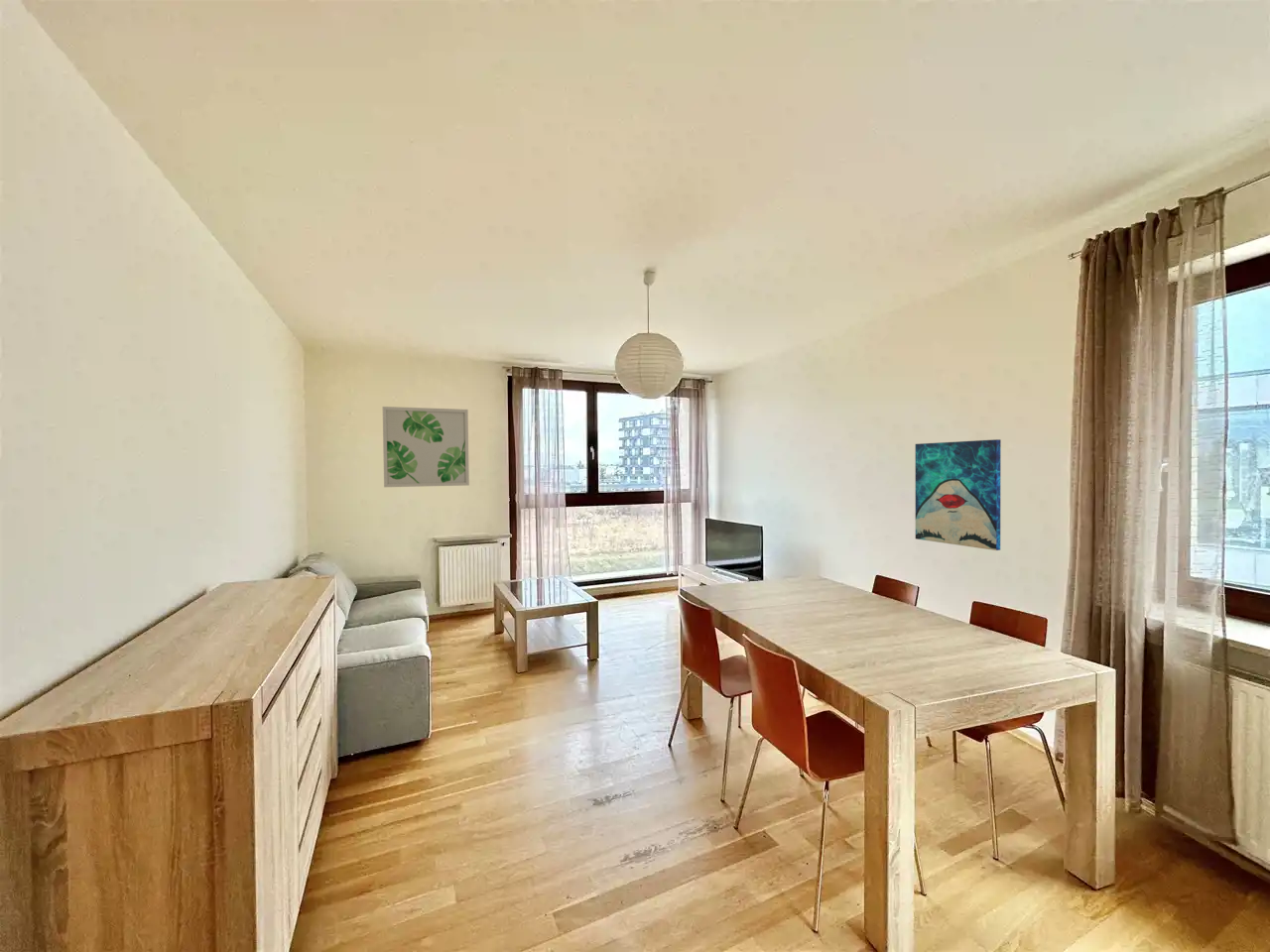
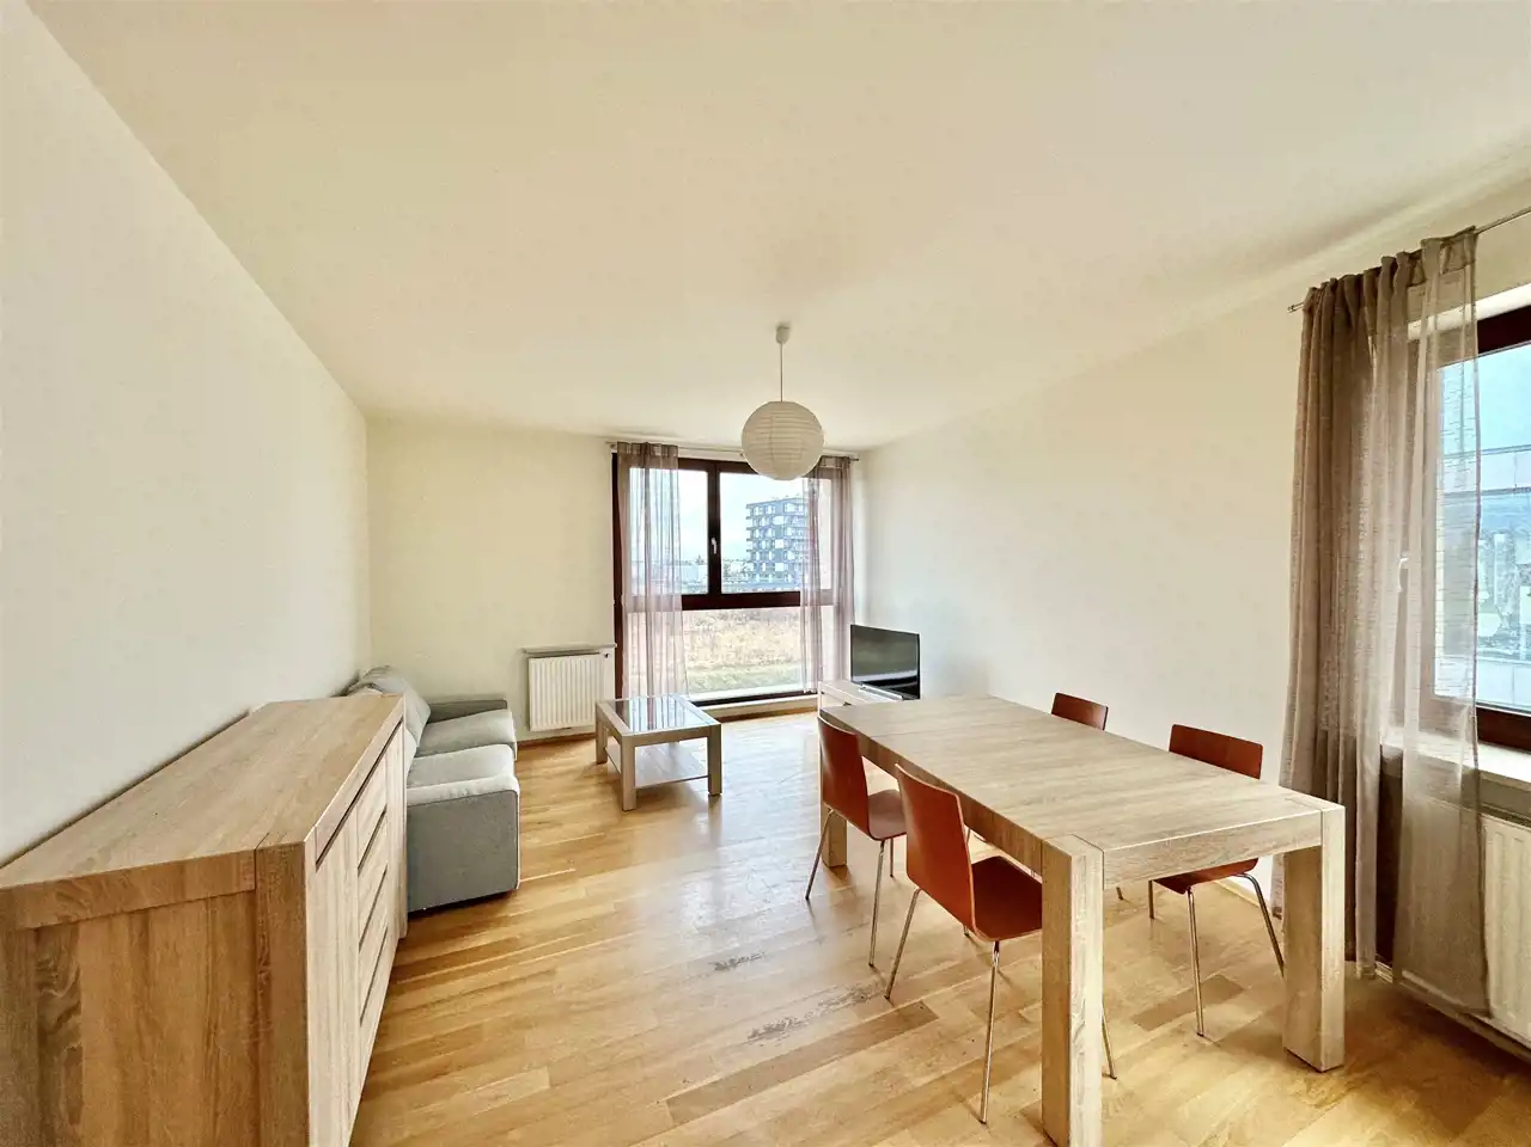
- wall art [914,438,1002,551]
- wall art [382,406,470,488]
